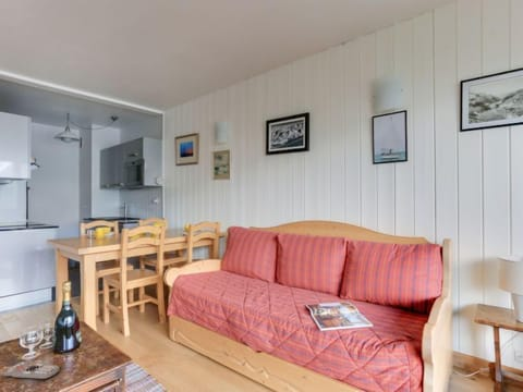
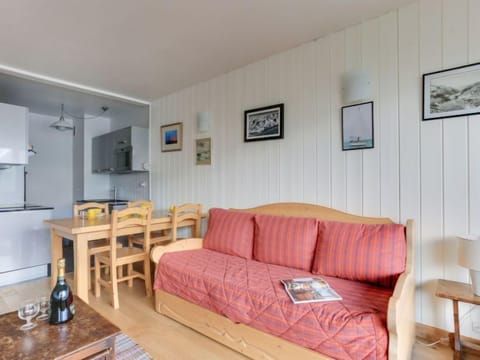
- remote control [2,360,60,381]
